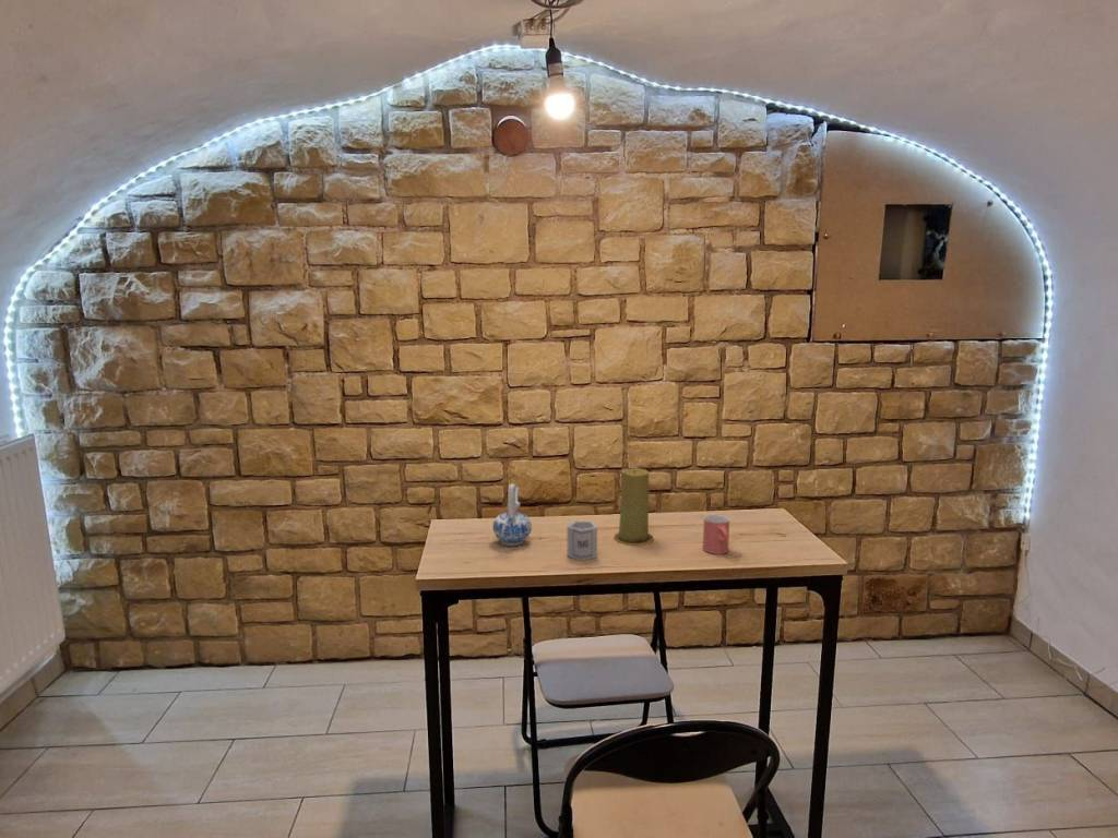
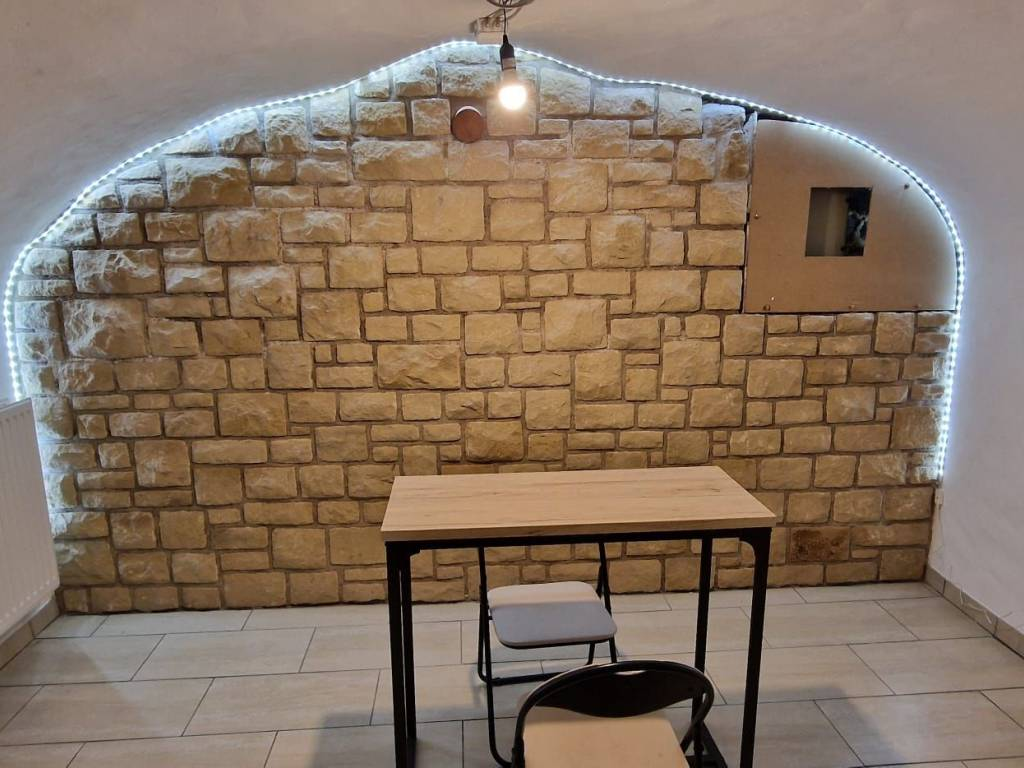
- candle [612,467,655,547]
- cup [702,514,730,555]
- cup [567,519,598,562]
- ceramic pitcher [492,483,533,547]
